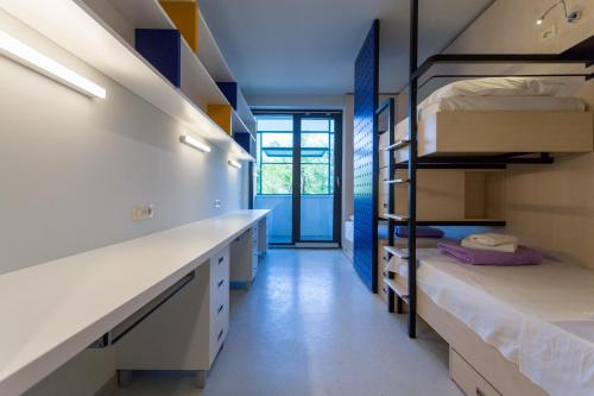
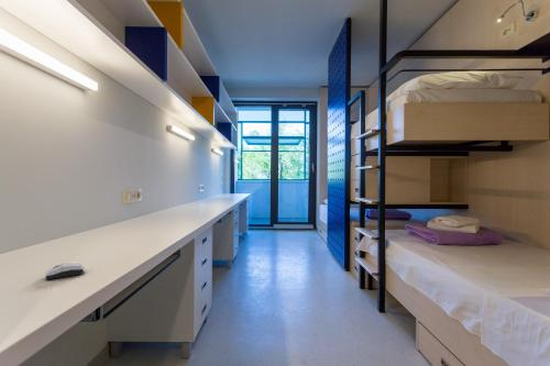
+ computer mouse [45,260,85,280]
